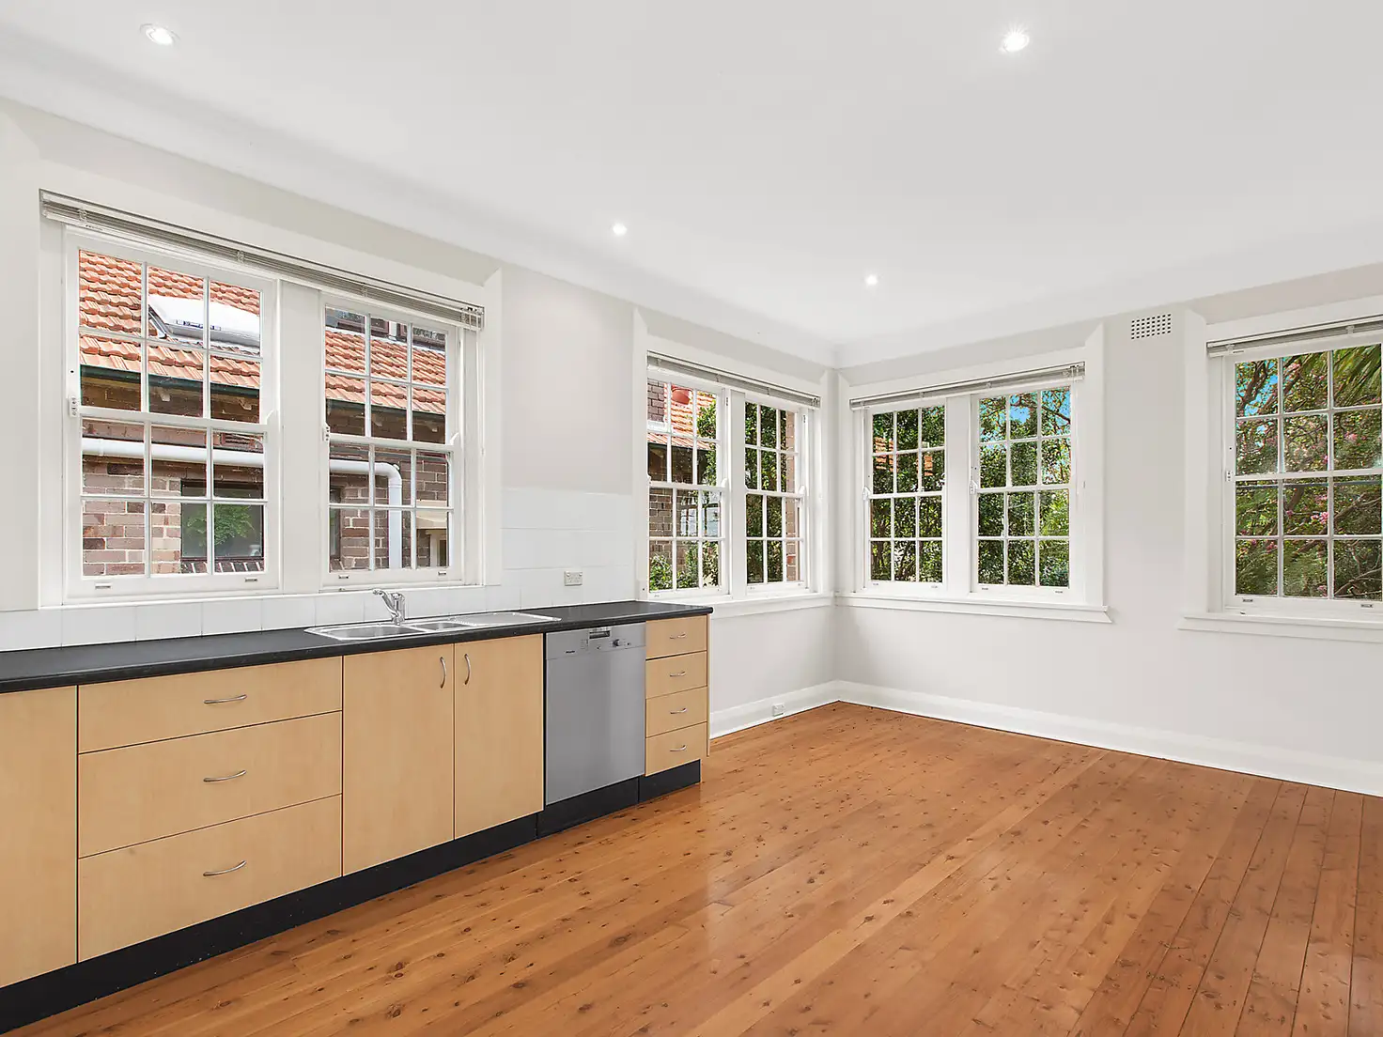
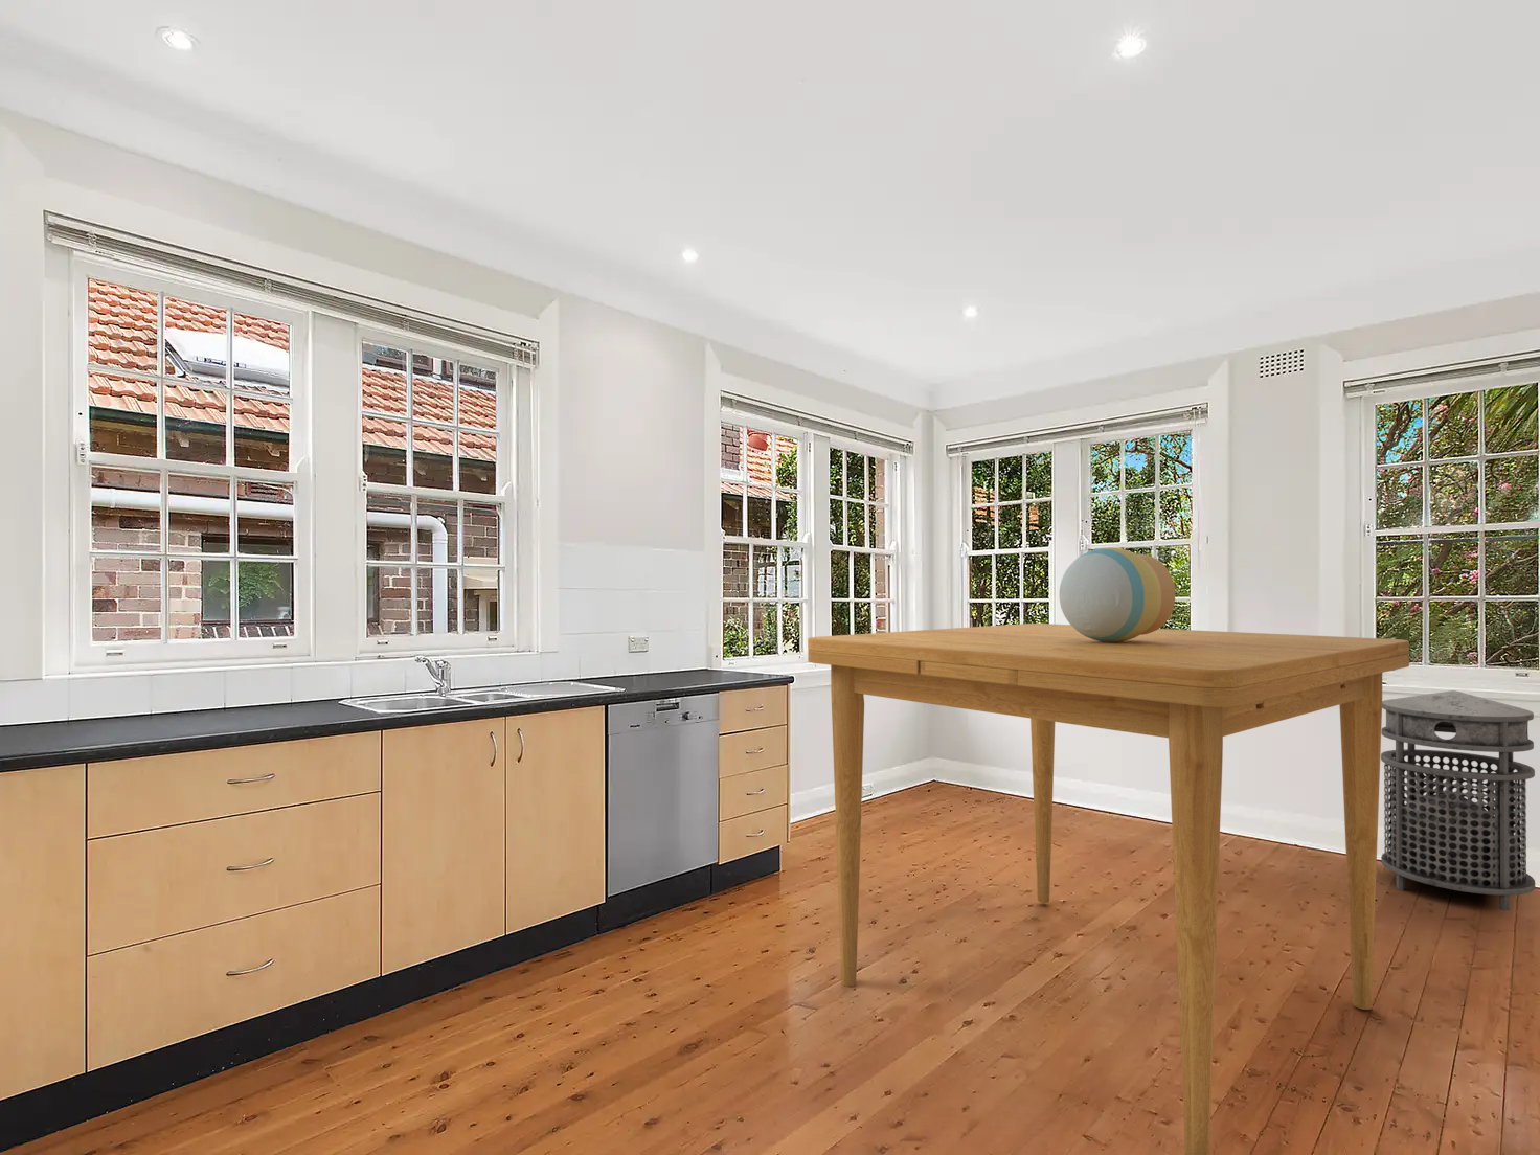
+ vase [1059,546,1176,642]
+ dining table [806,622,1410,1155]
+ trash can [1380,689,1536,911]
